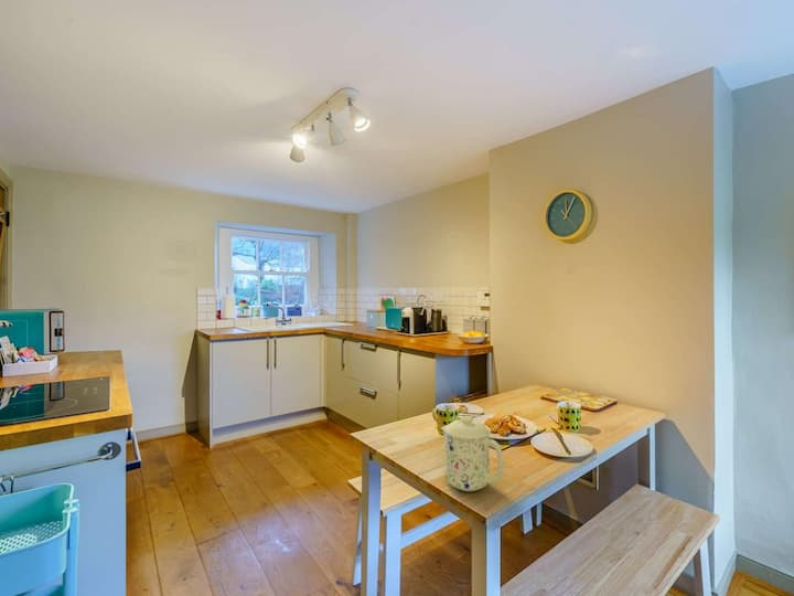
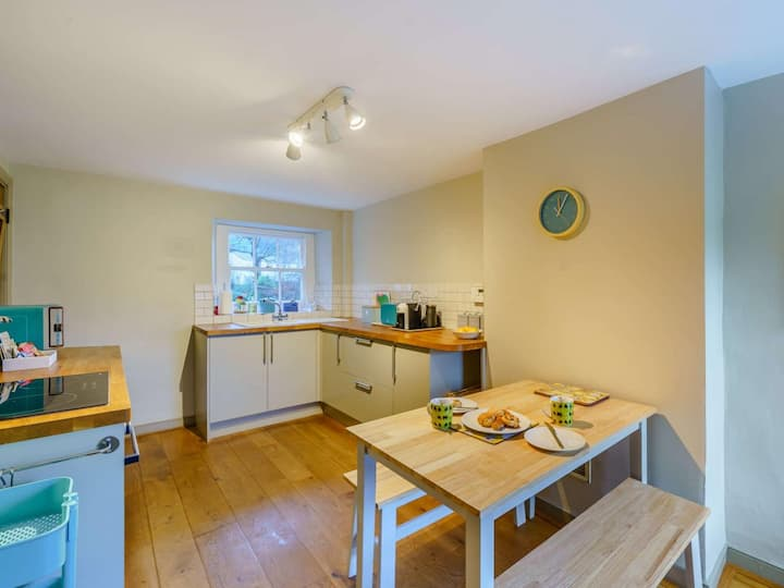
- mug [439,415,505,492]
